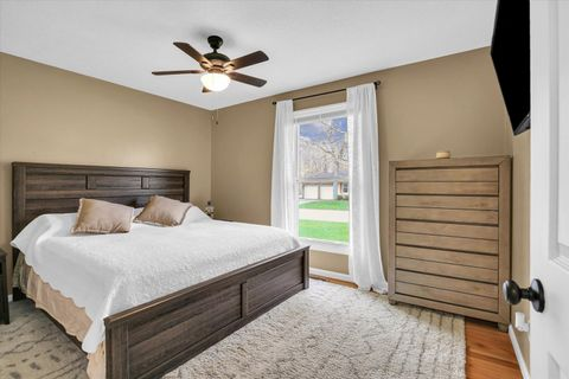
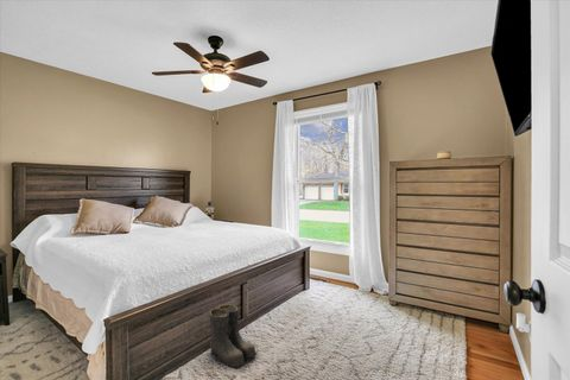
+ boots [208,303,259,370]
